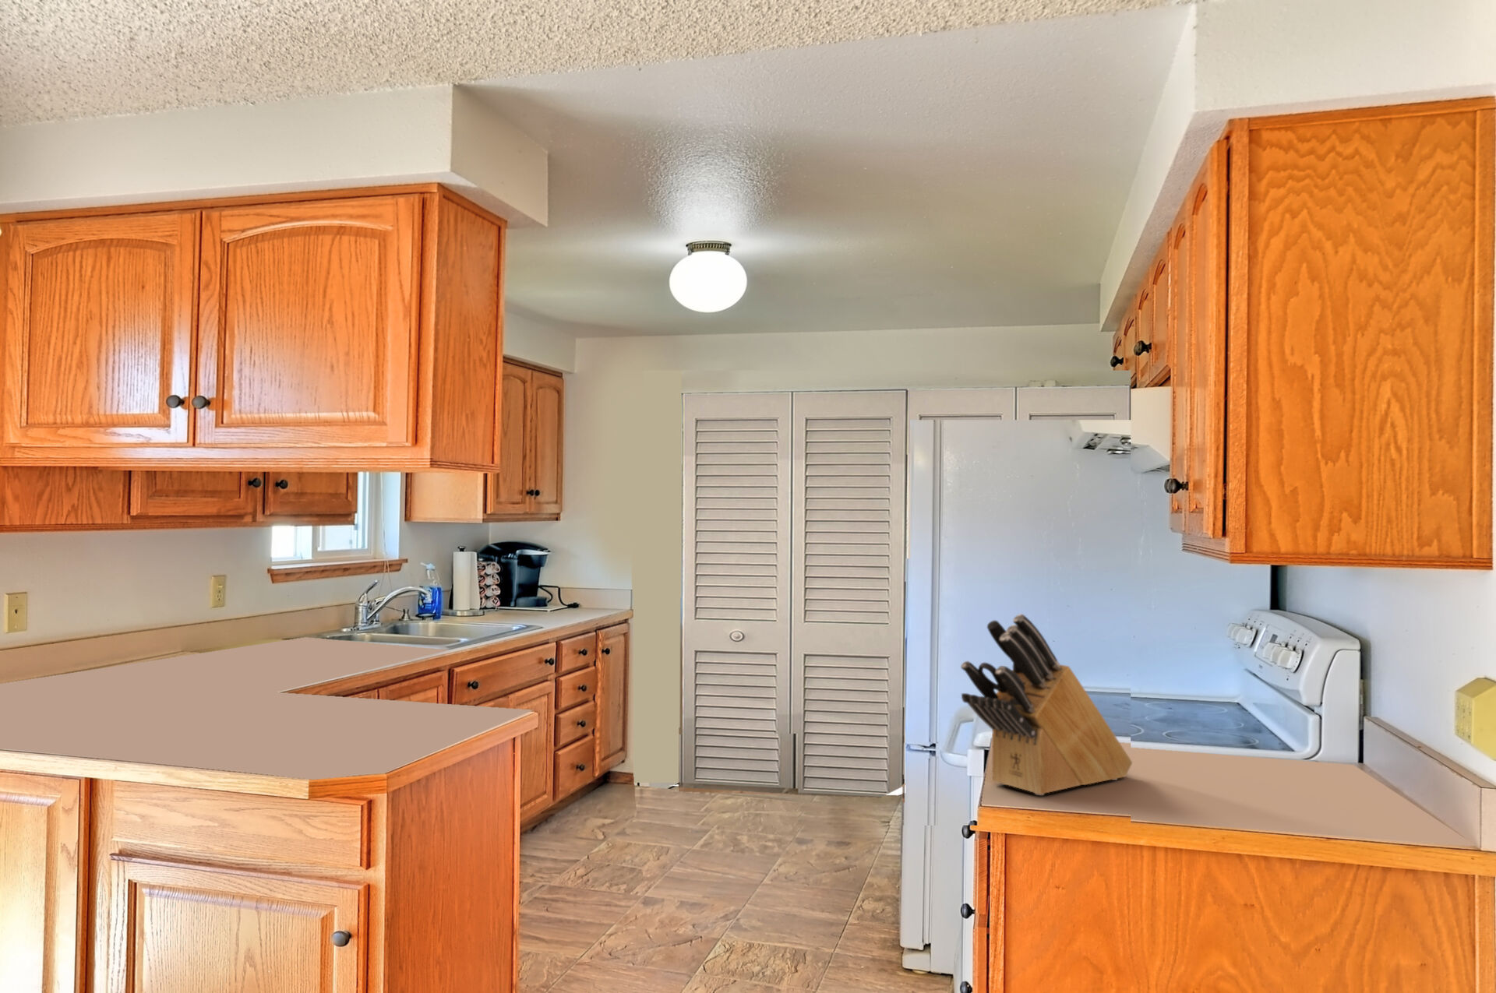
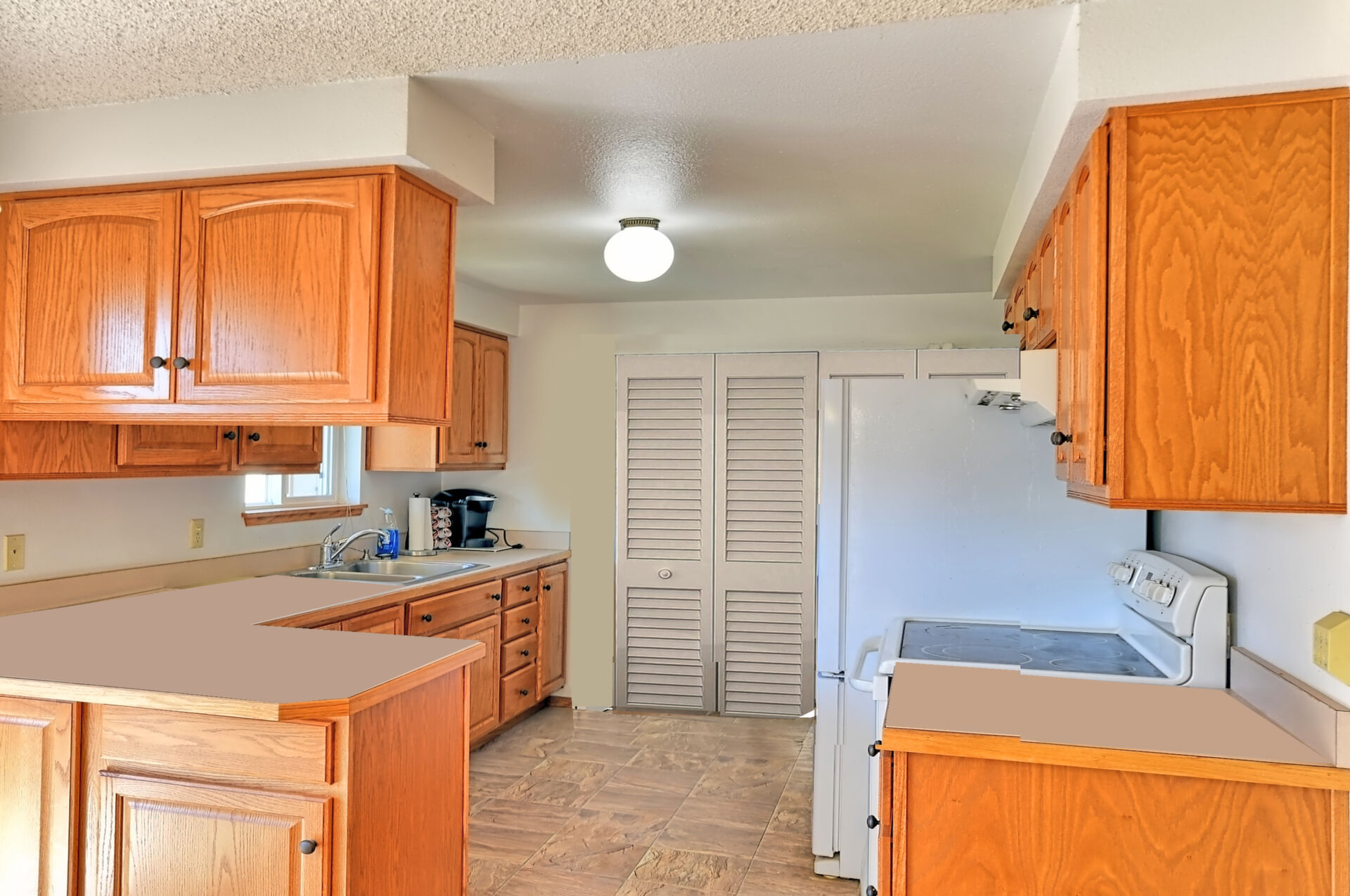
- knife block [960,613,1133,796]
